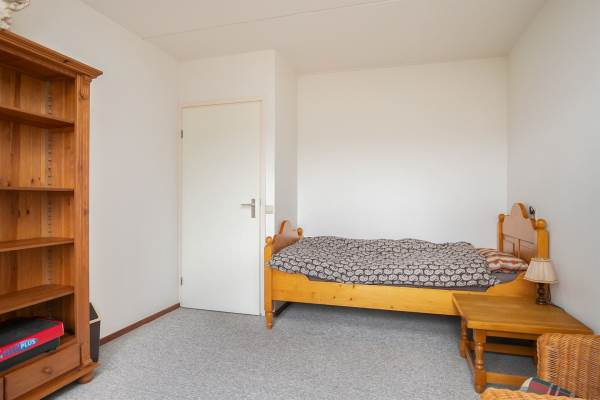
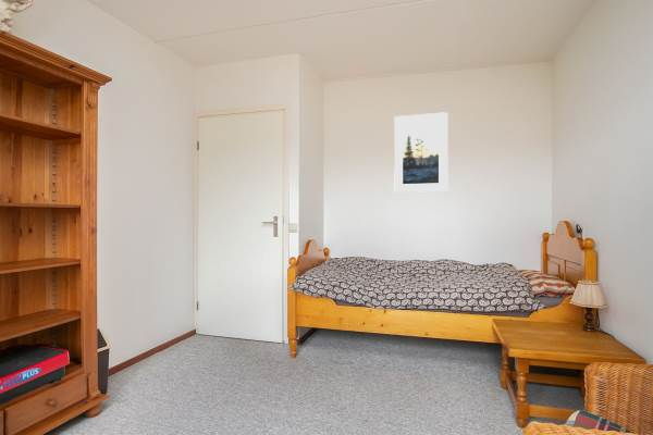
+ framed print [393,111,448,194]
